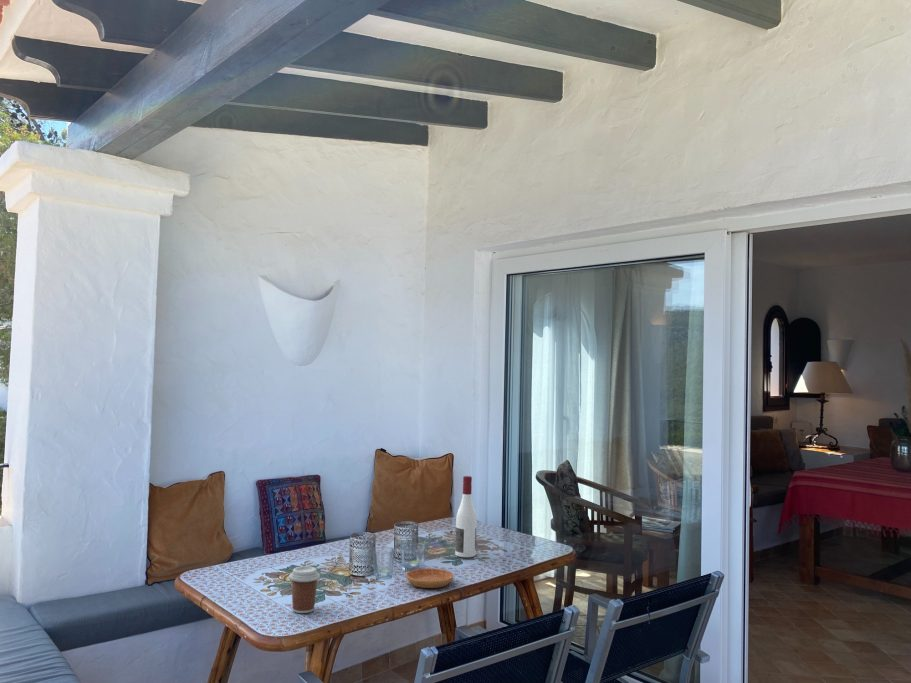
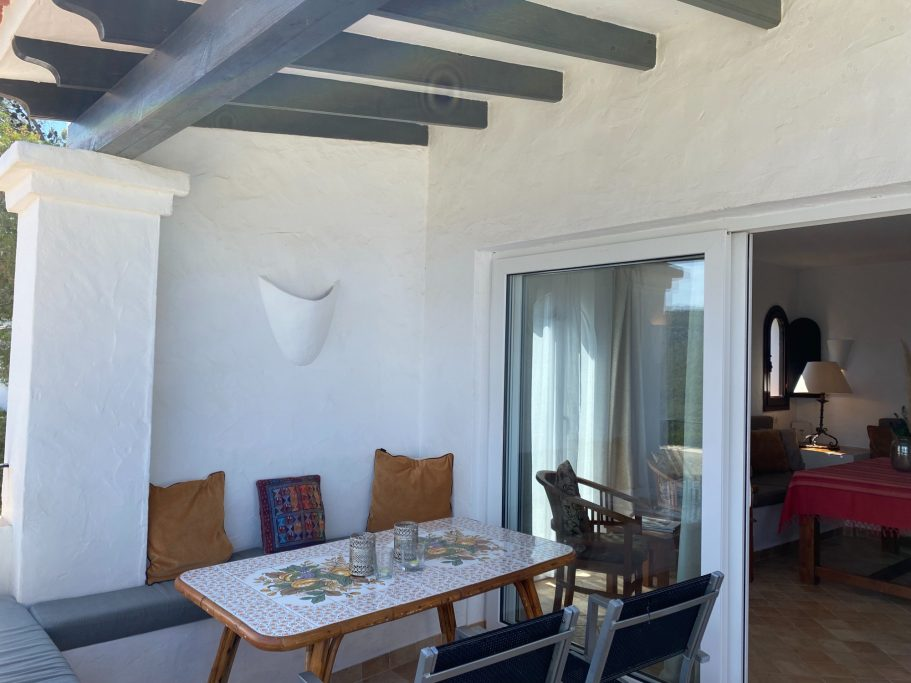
- alcohol [454,475,478,558]
- coffee cup [288,565,321,614]
- saucer [405,567,454,589]
